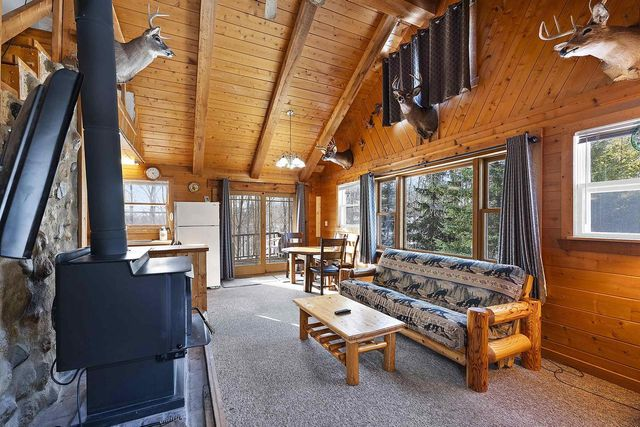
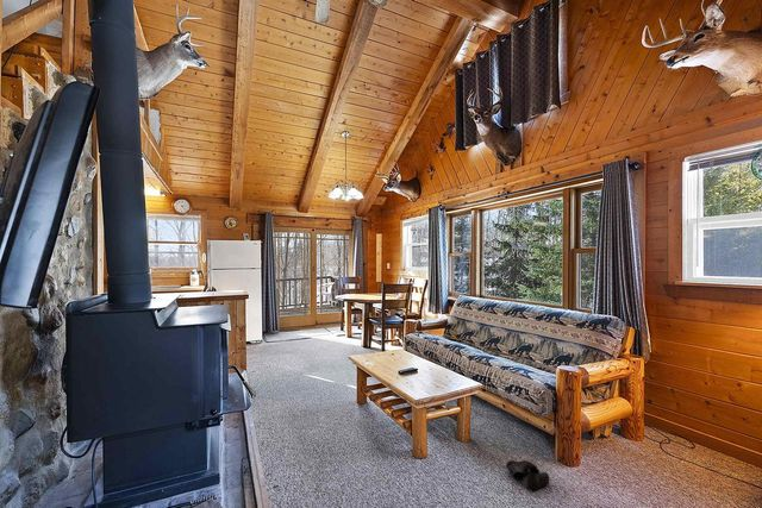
+ boots [505,459,551,493]
